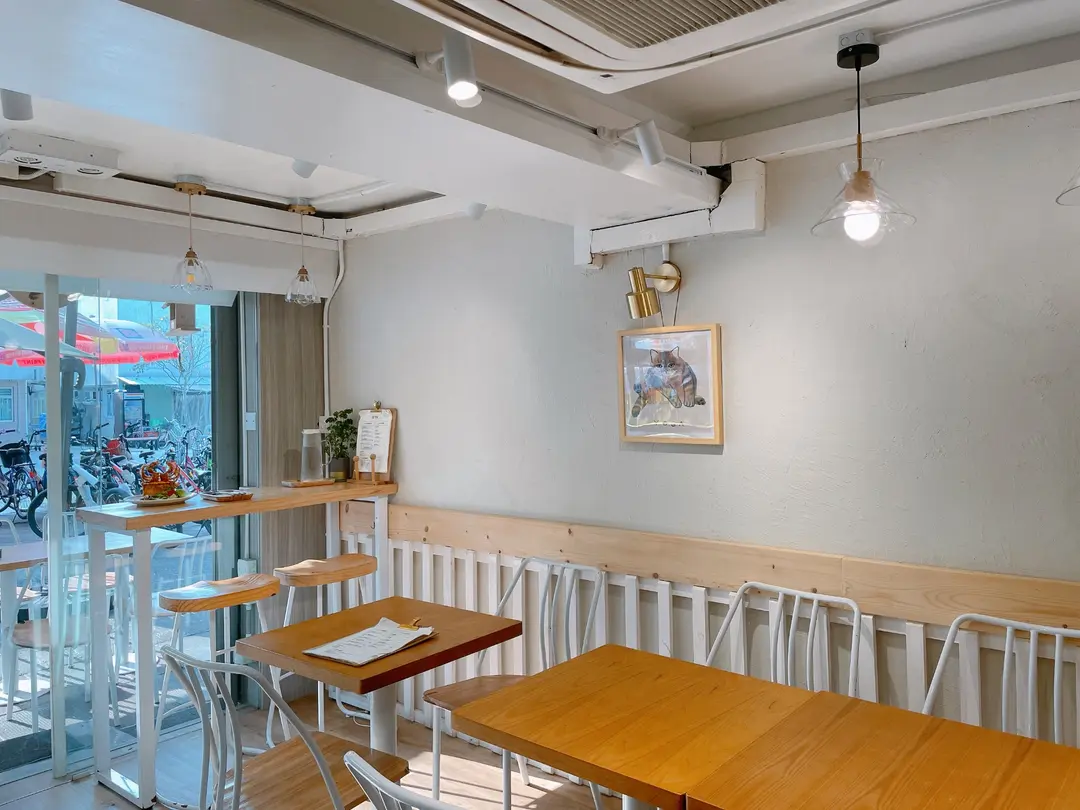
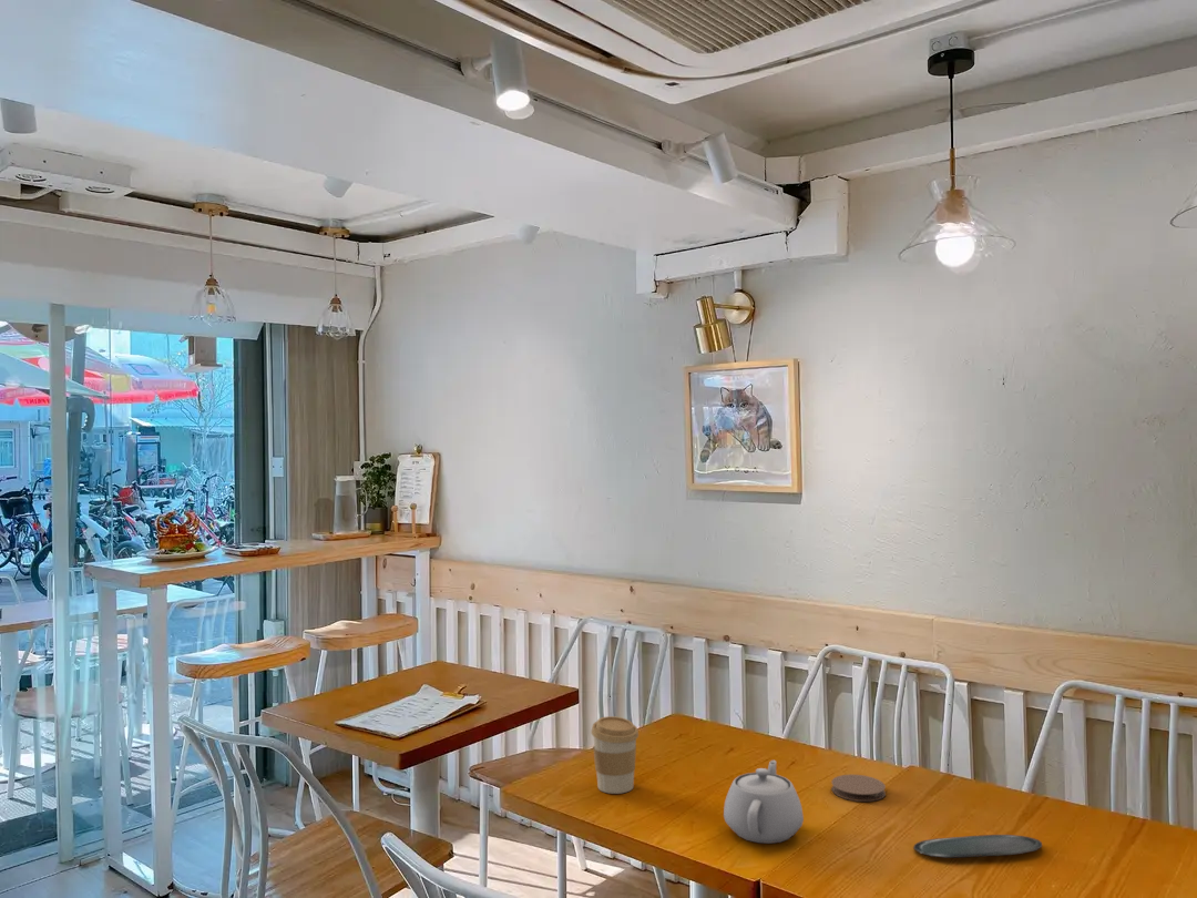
+ teapot [723,759,805,845]
+ coffee cup [590,715,640,795]
+ coaster [830,774,887,803]
+ oval tray [912,834,1043,858]
